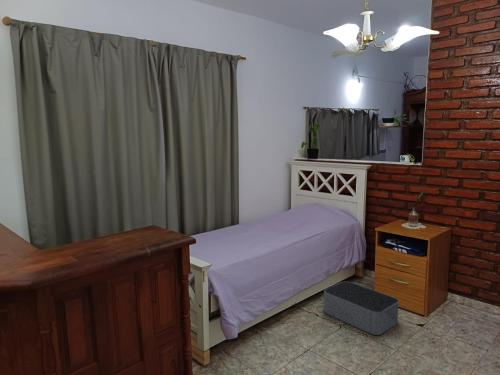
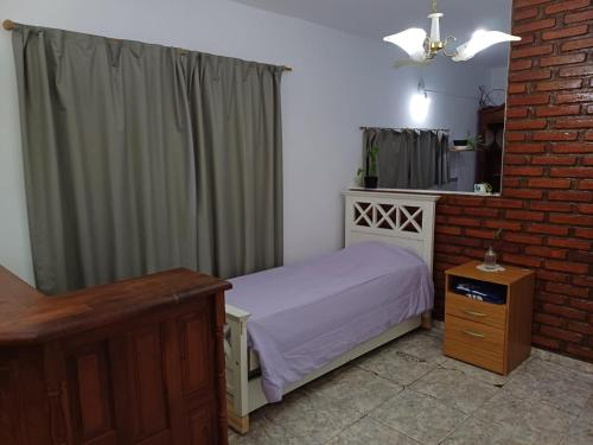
- storage bin [323,281,400,336]
